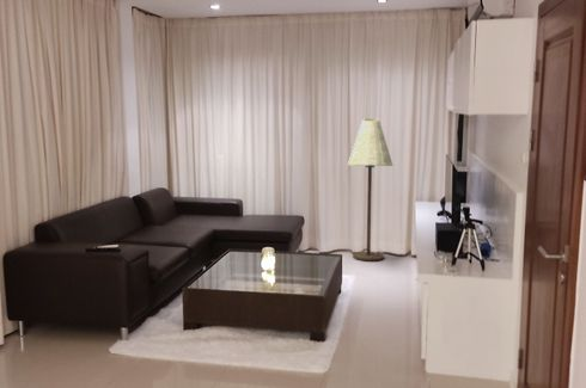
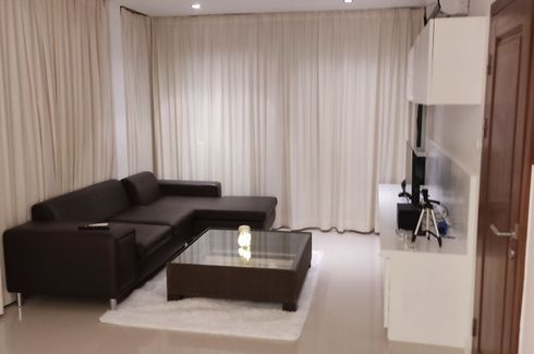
- floor lamp [347,117,393,263]
